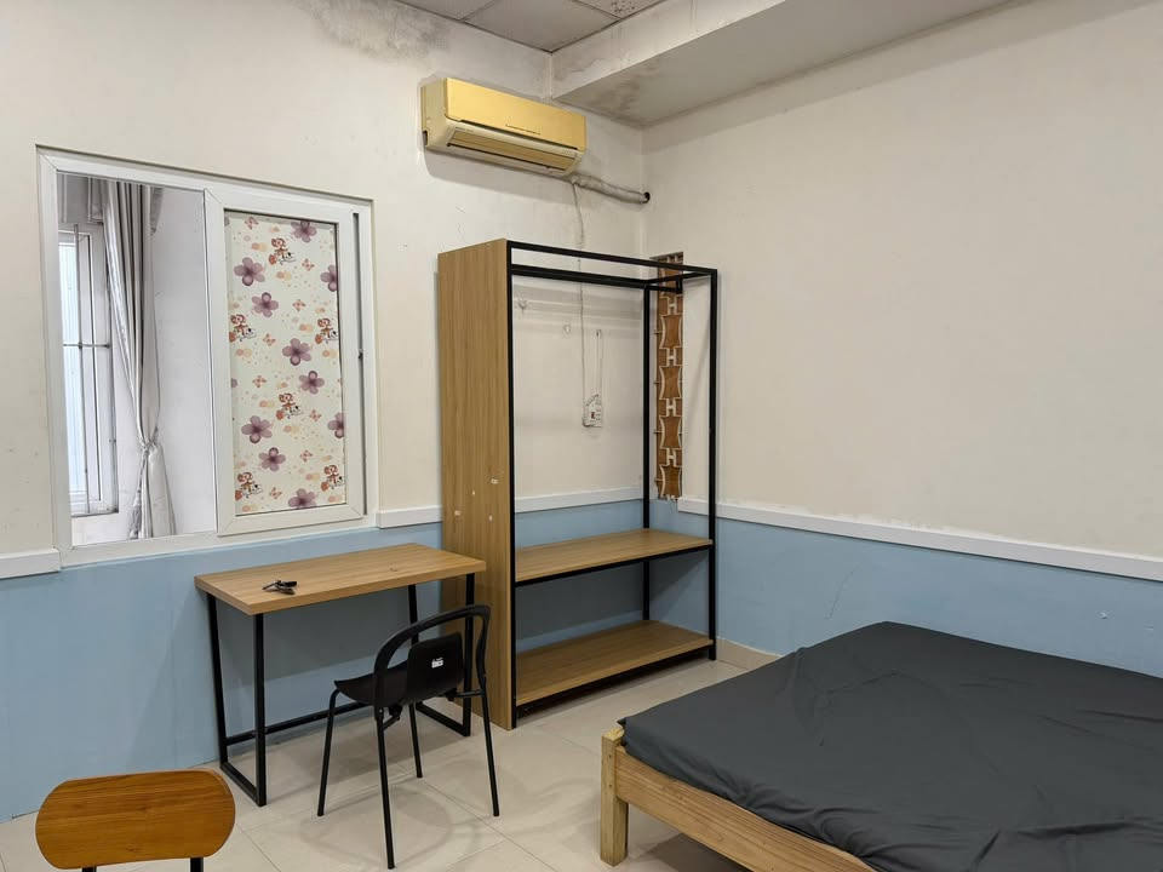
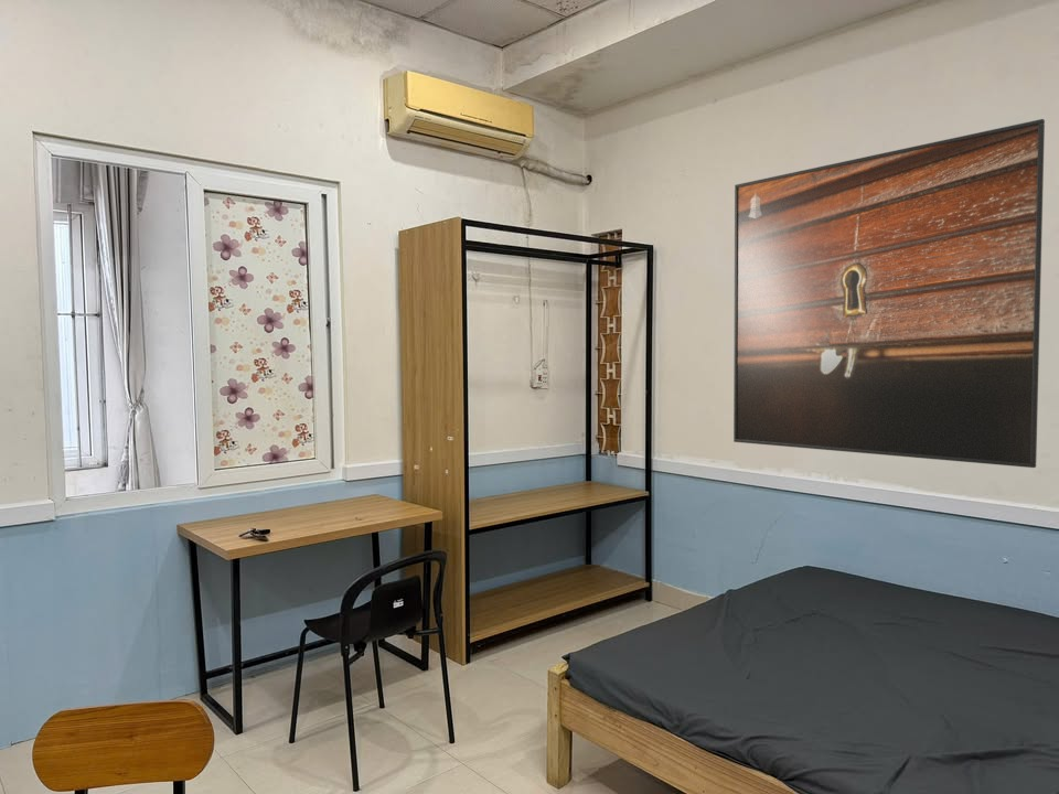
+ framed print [732,118,1046,469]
